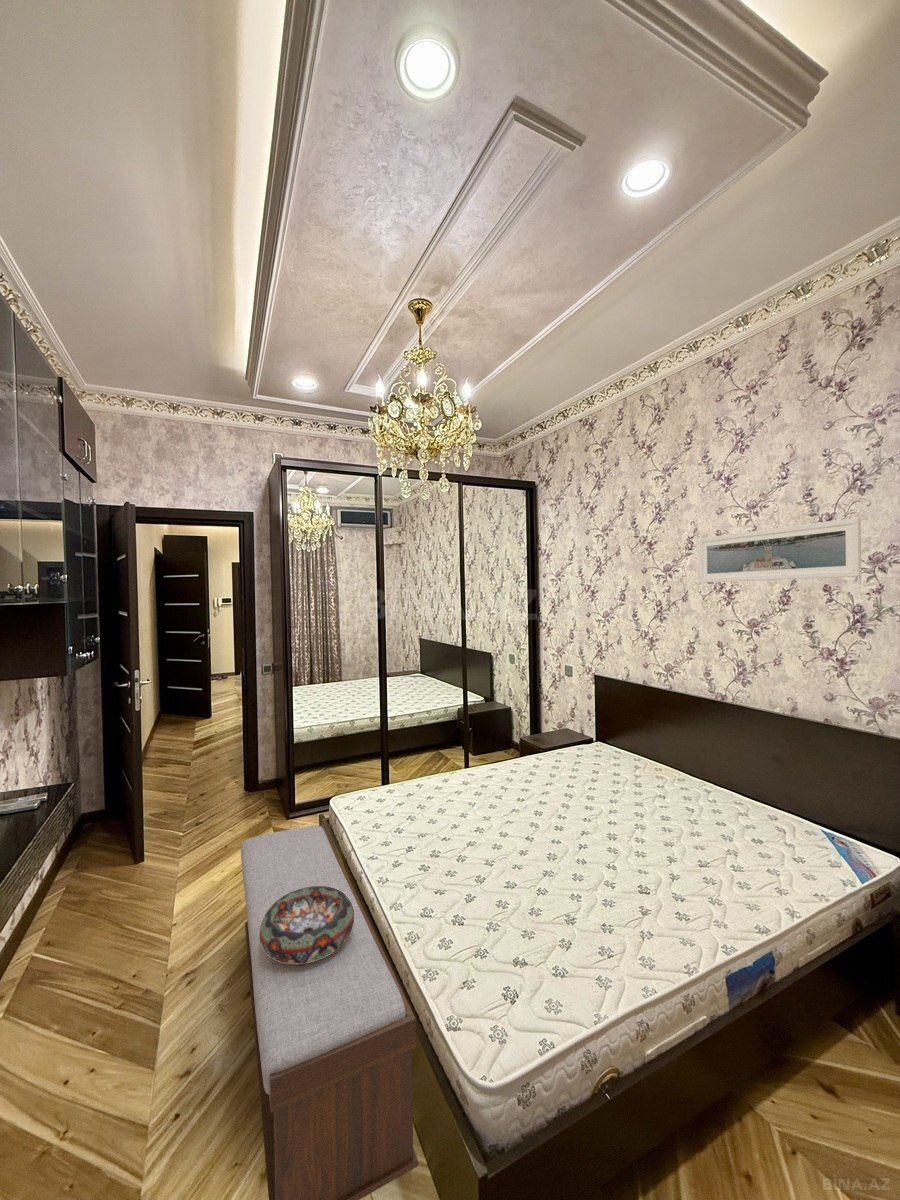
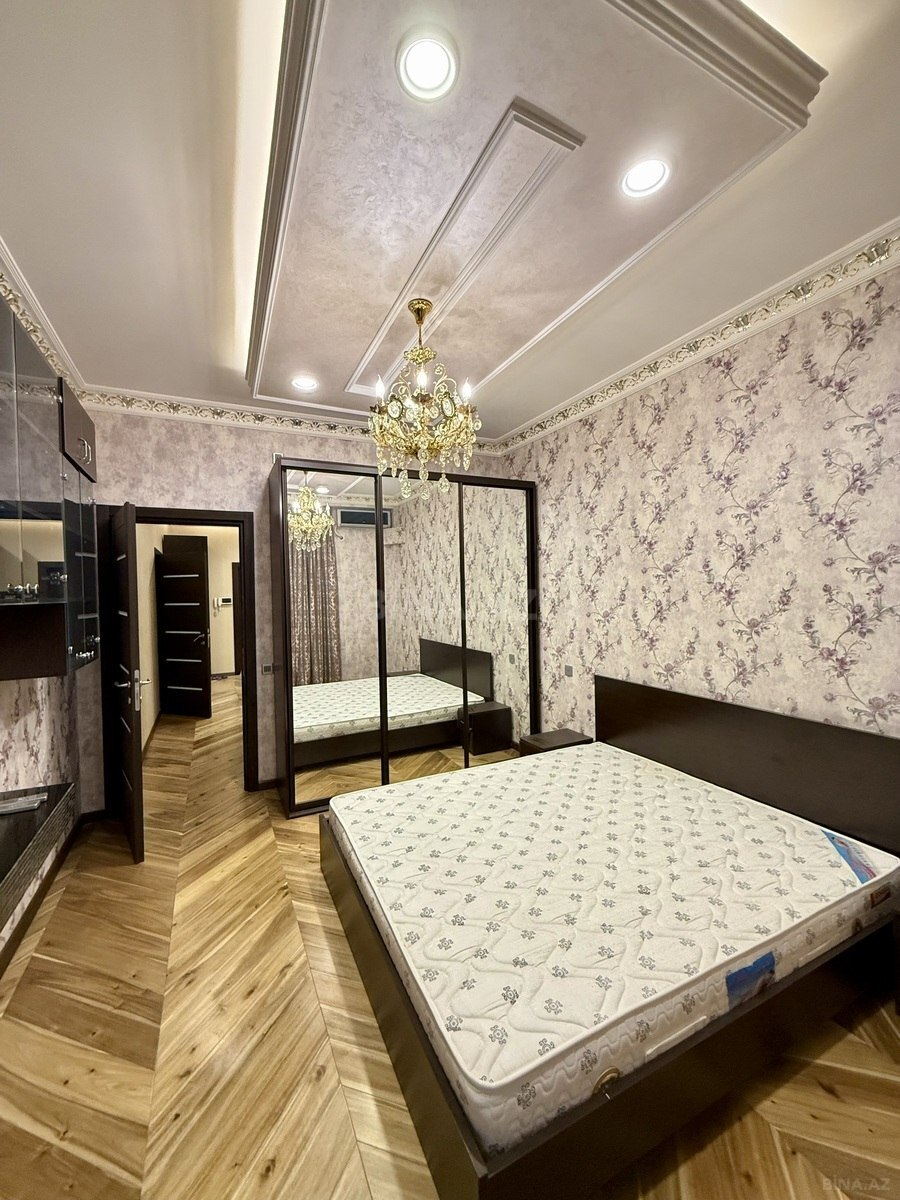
- bench [240,824,419,1200]
- decorative bowl [259,886,354,964]
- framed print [697,517,862,584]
